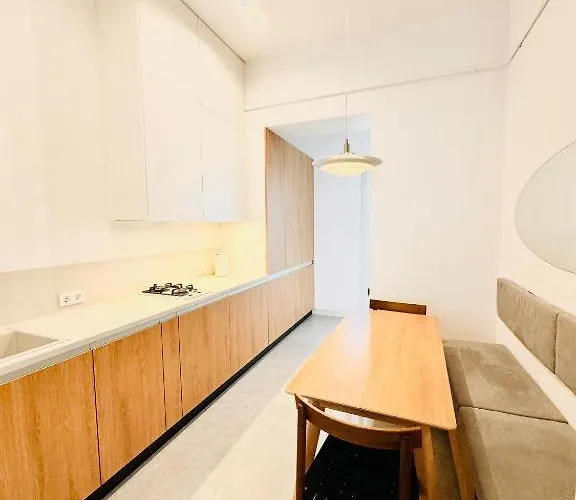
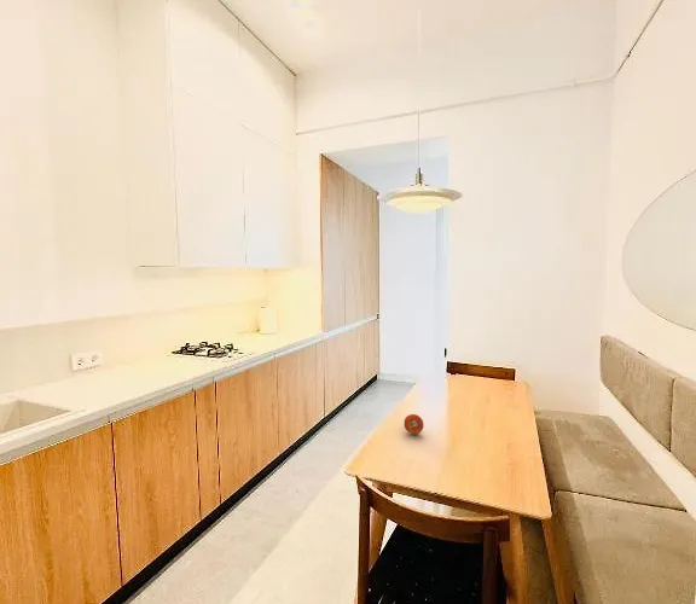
+ fruit [404,413,425,436]
